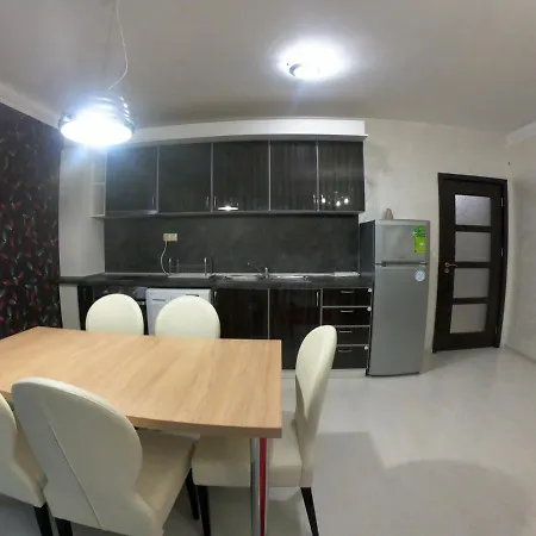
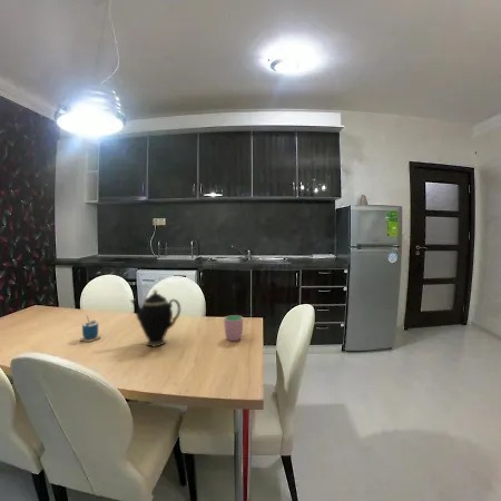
+ cup [223,314,244,342]
+ teapot [129,288,181,347]
+ cup [79,314,102,343]
